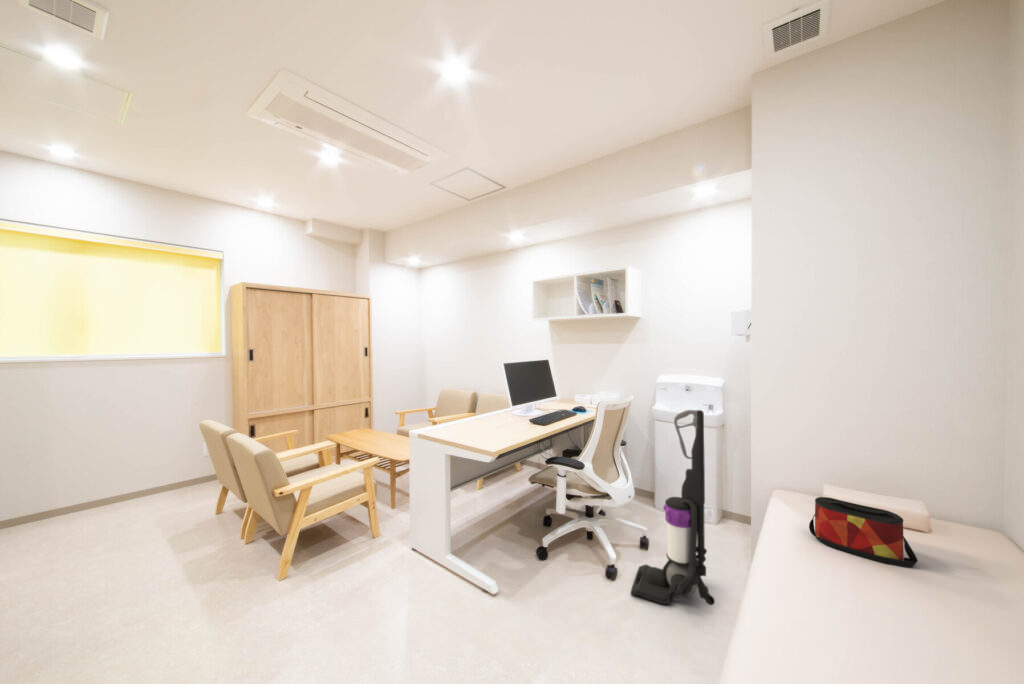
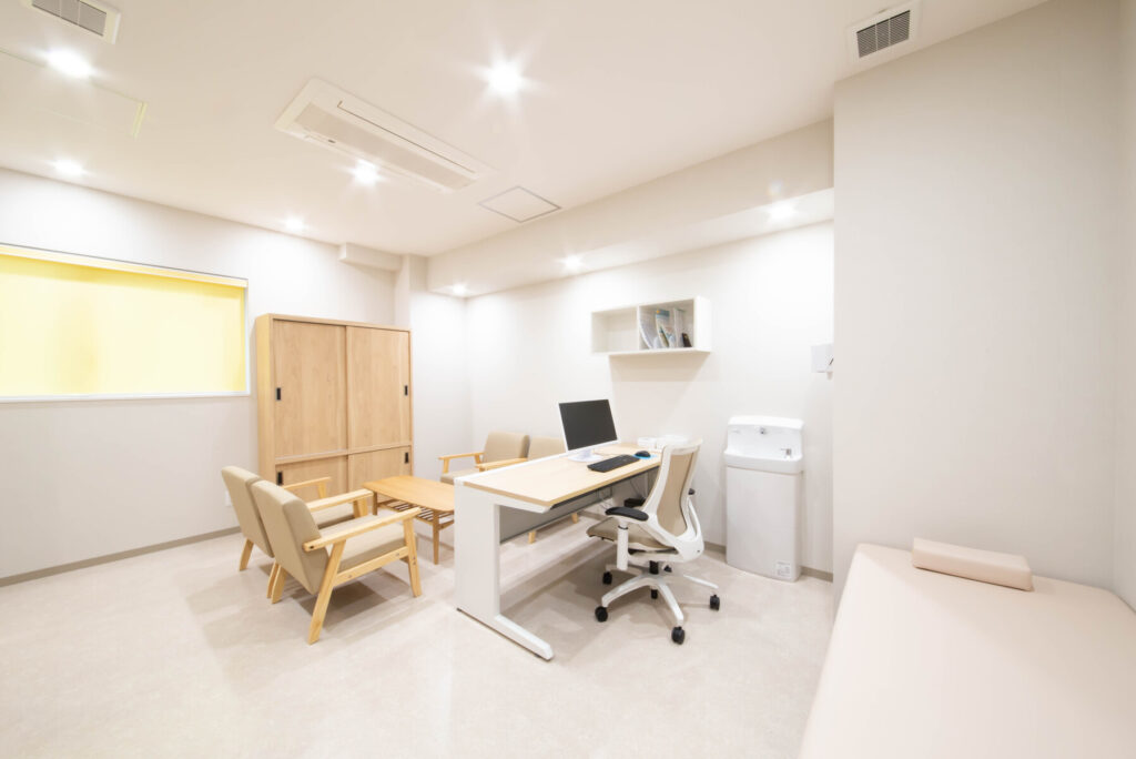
- vacuum cleaner [629,409,716,606]
- bag [808,496,919,568]
